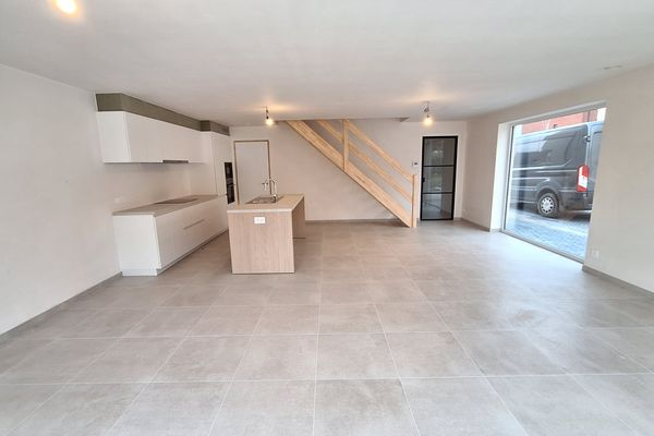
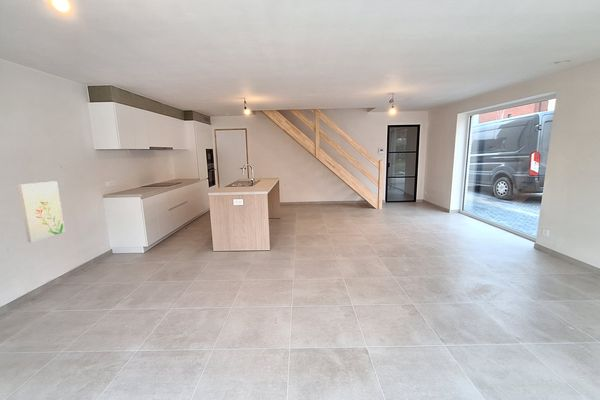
+ wall art [17,180,66,243]
